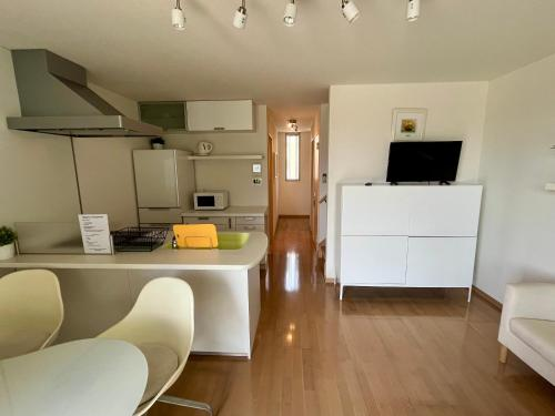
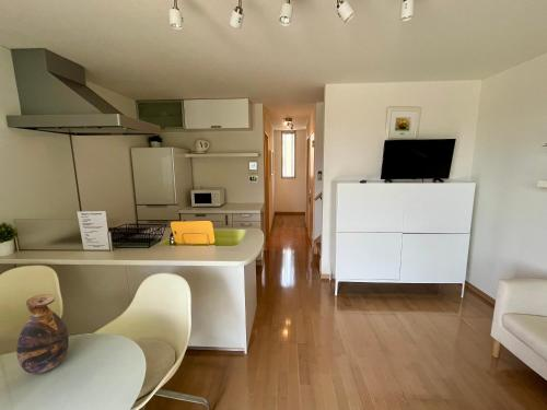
+ vase [15,293,70,375]
